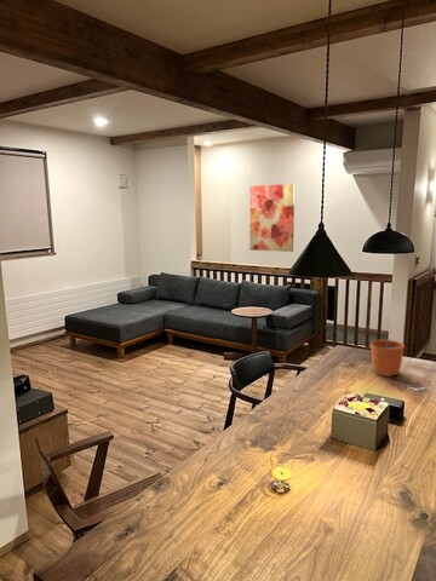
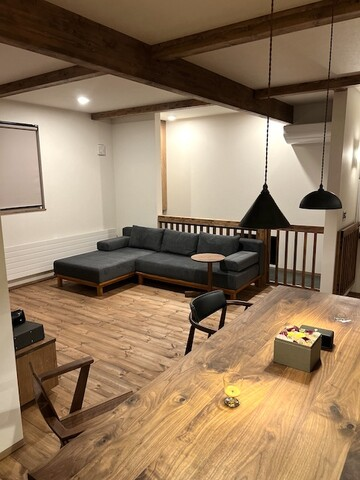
- plant pot [369,328,406,378]
- wall art [248,183,296,253]
